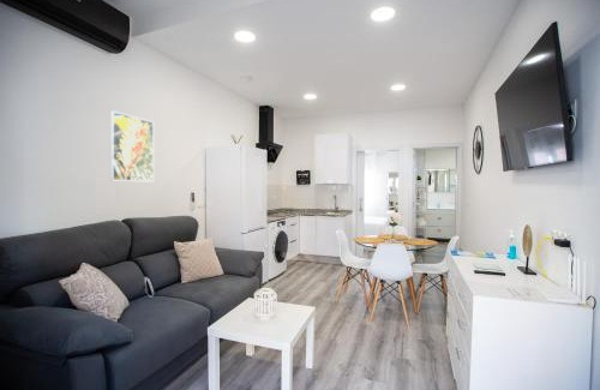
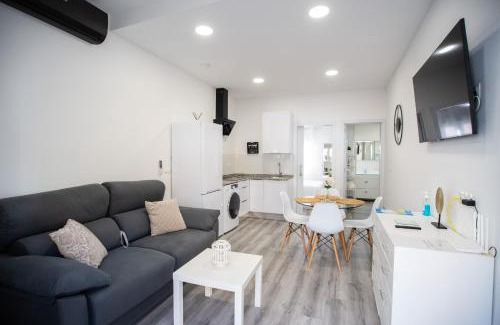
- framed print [109,109,155,184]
